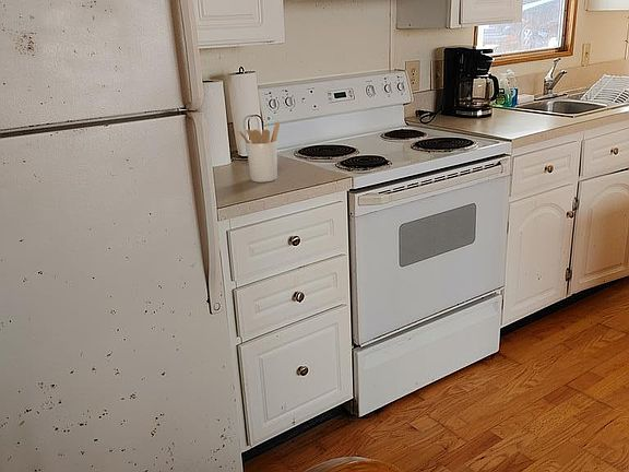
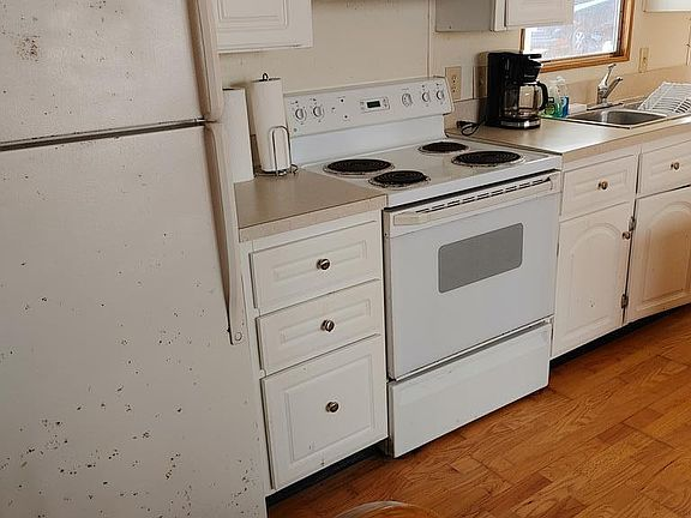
- utensil holder [238,120,281,184]
